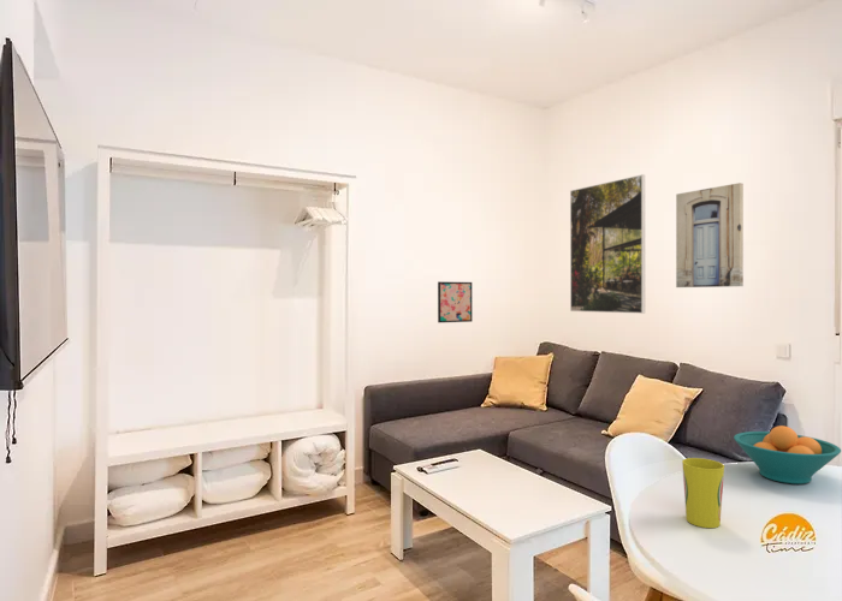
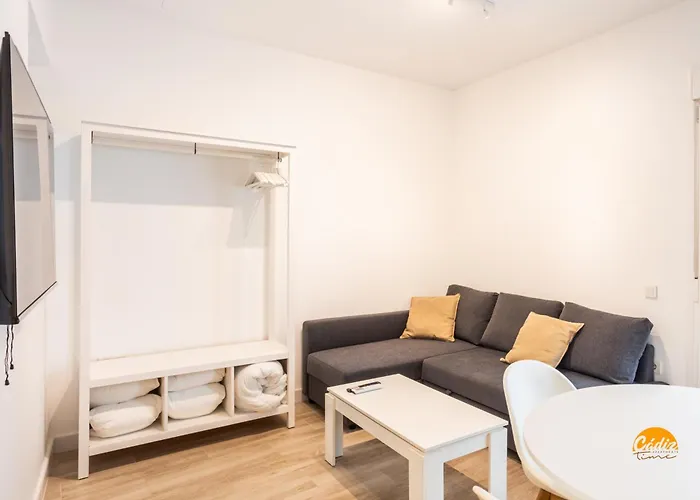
- cup [681,457,725,529]
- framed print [569,173,646,315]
- wall art [437,280,474,323]
- fruit bowl [733,424,842,486]
- wall art [675,182,745,288]
